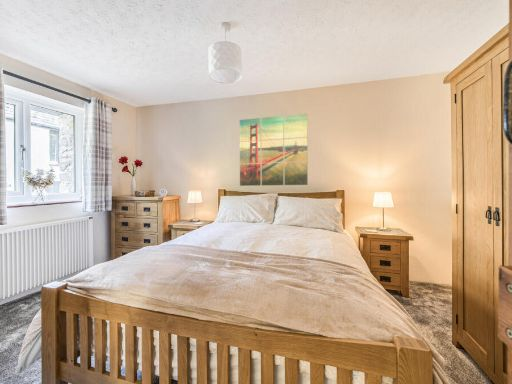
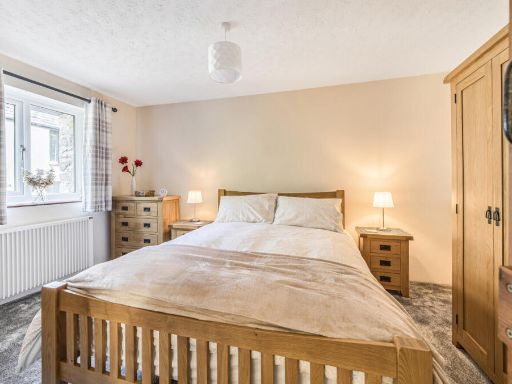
- wall art [239,113,309,187]
